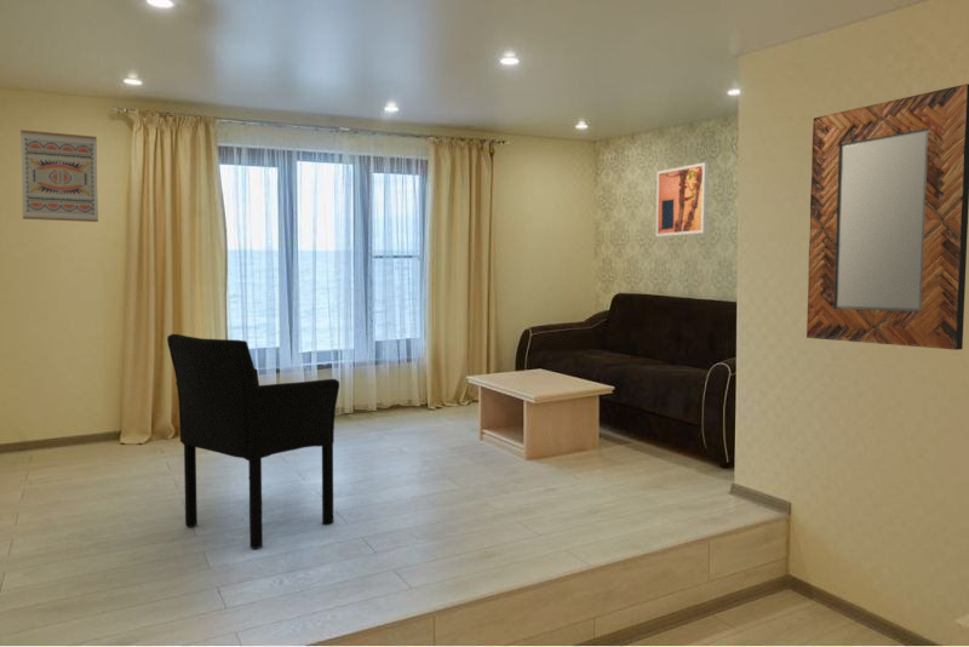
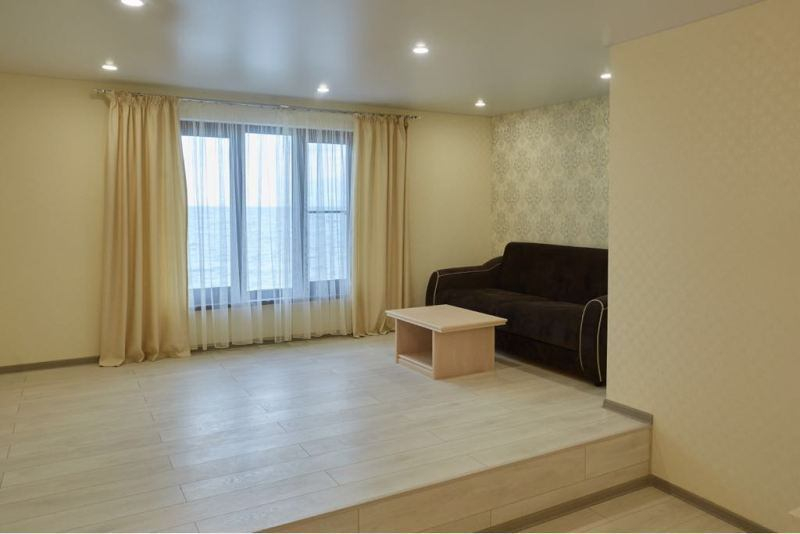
- wall art [19,128,99,223]
- armchair [166,333,340,550]
- wall art [654,161,710,237]
- home mirror [805,82,969,351]
